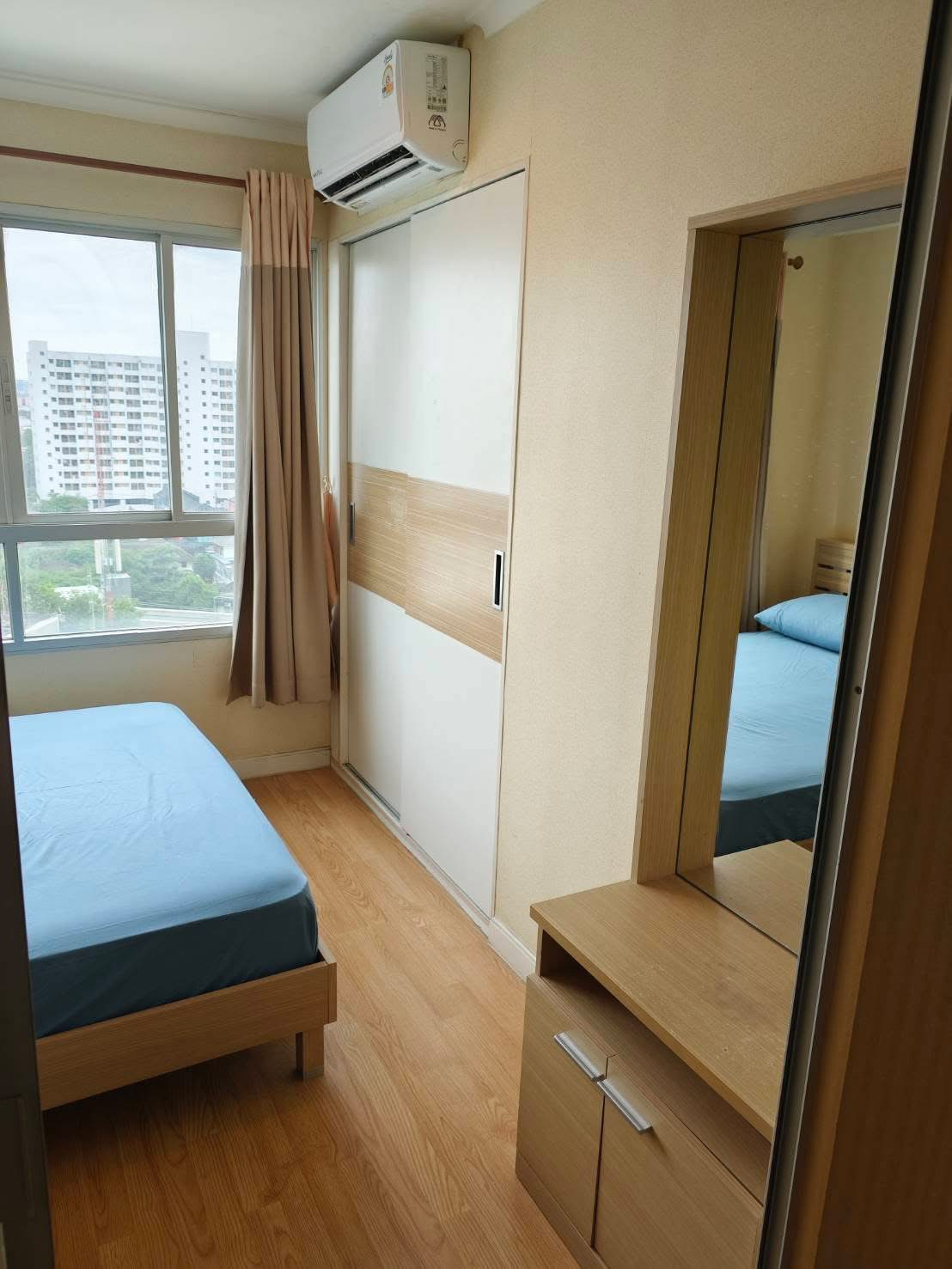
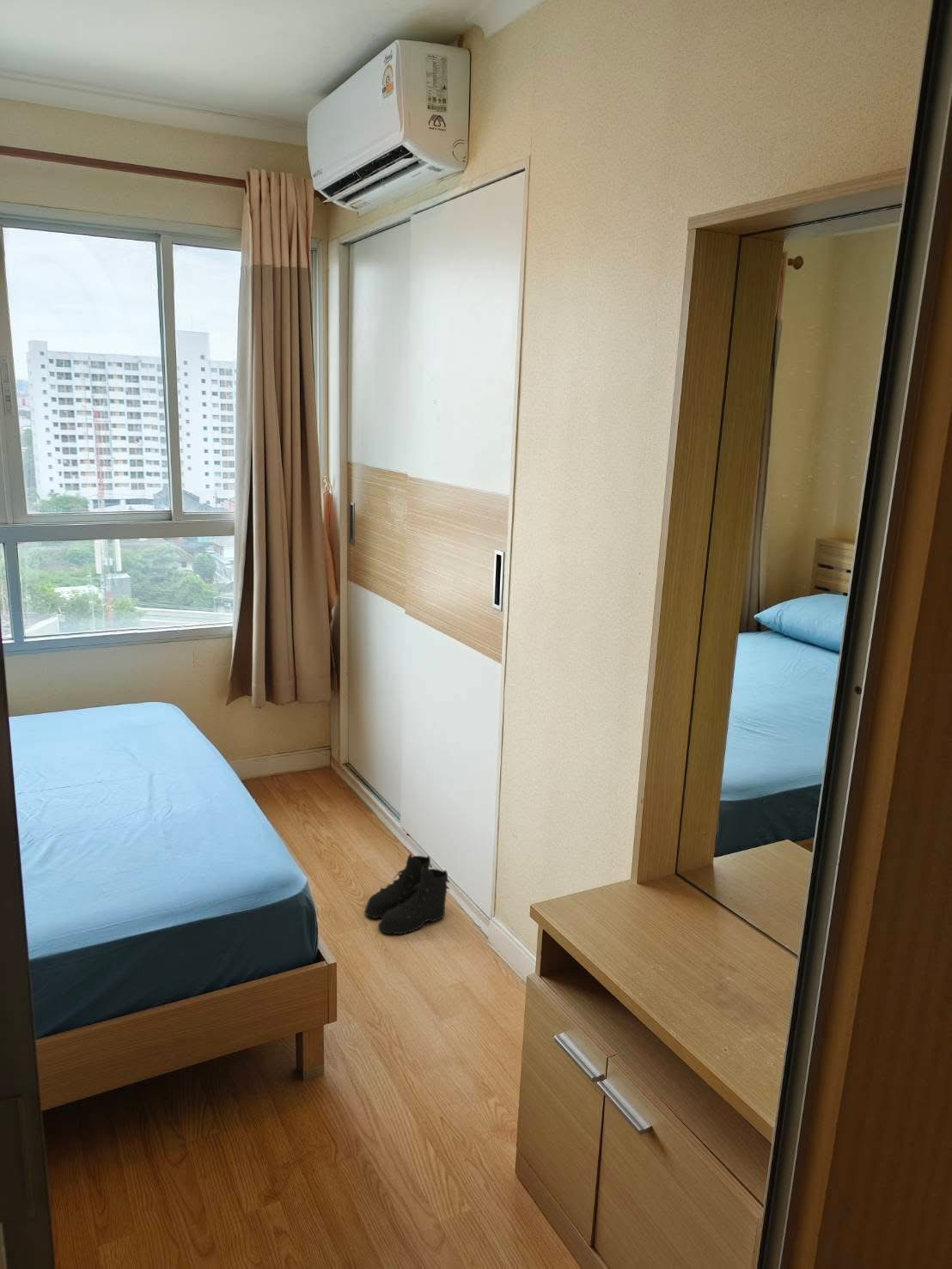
+ boots [363,853,450,936]
